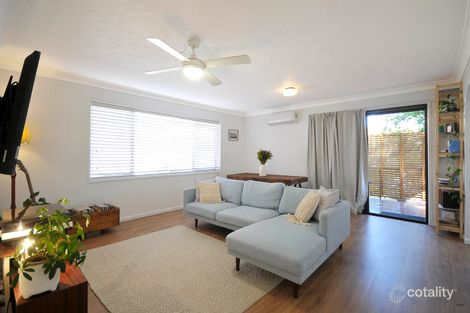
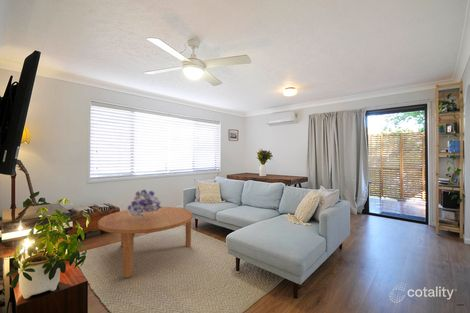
+ bouquet [126,189,163,217]
+ coffee table [97,206,194,278]
